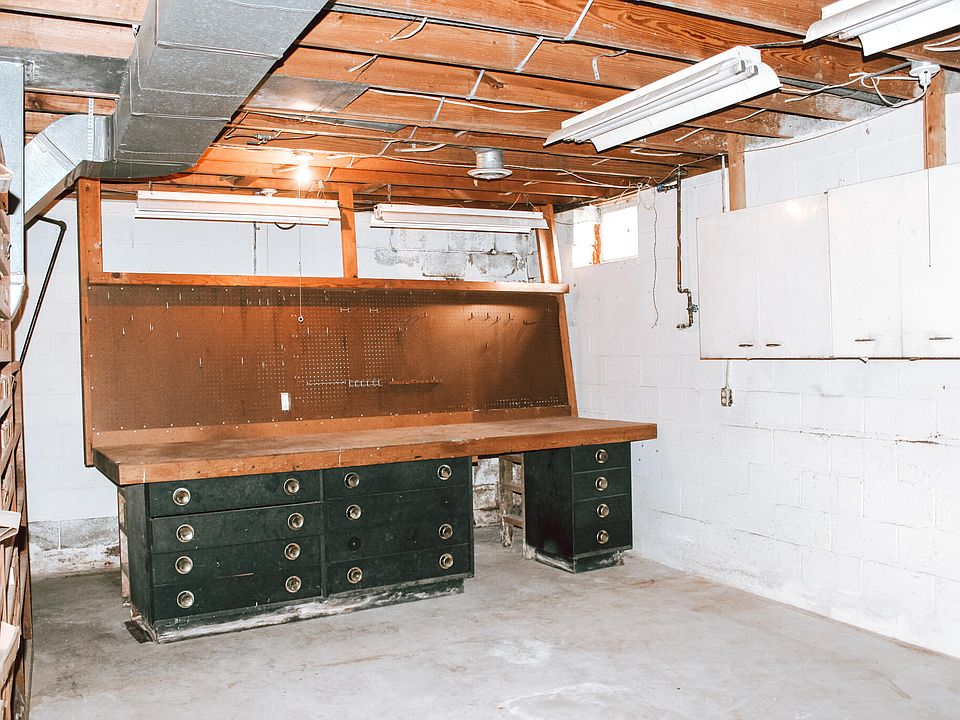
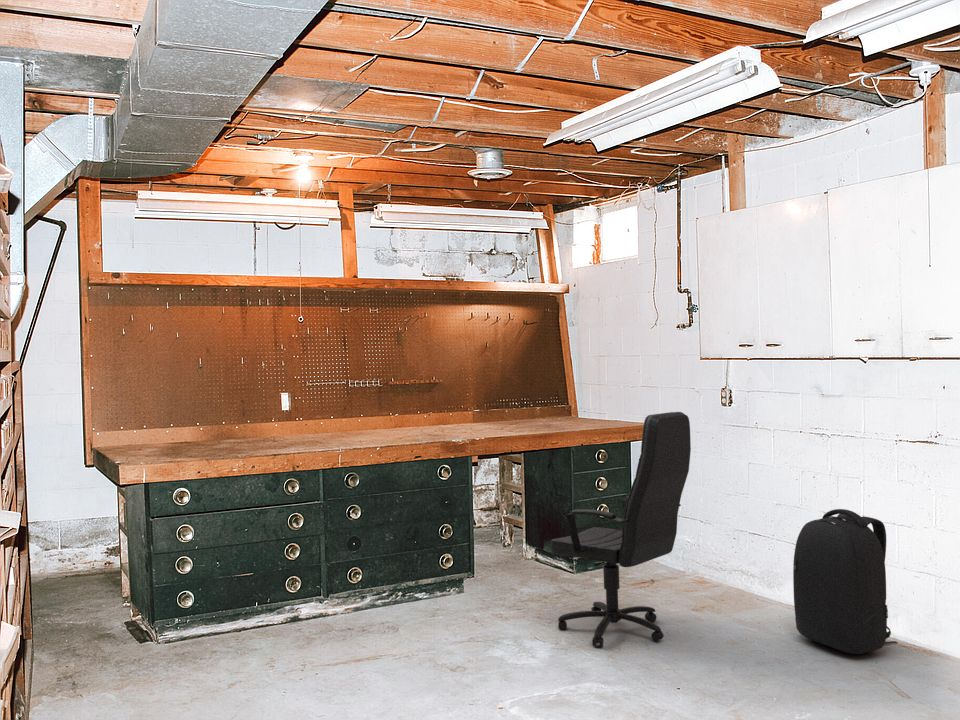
+ office chair [549,411,692,648]
+ backpack [792,508,899,656]
